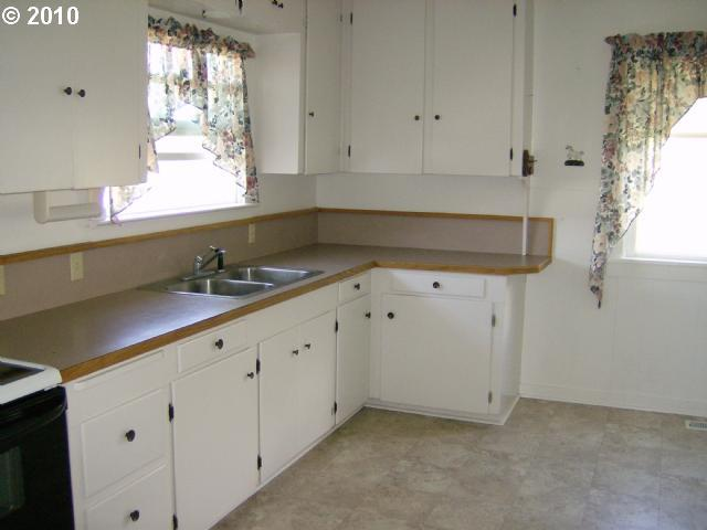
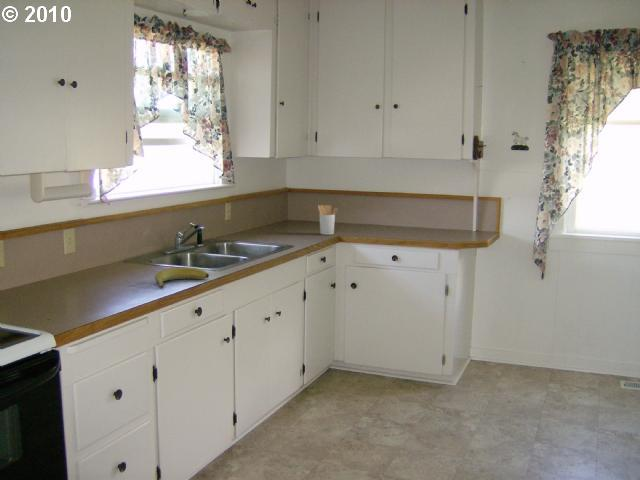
+ utensil holder [317,204,339,236]
+ banana [154,266,210,288]
